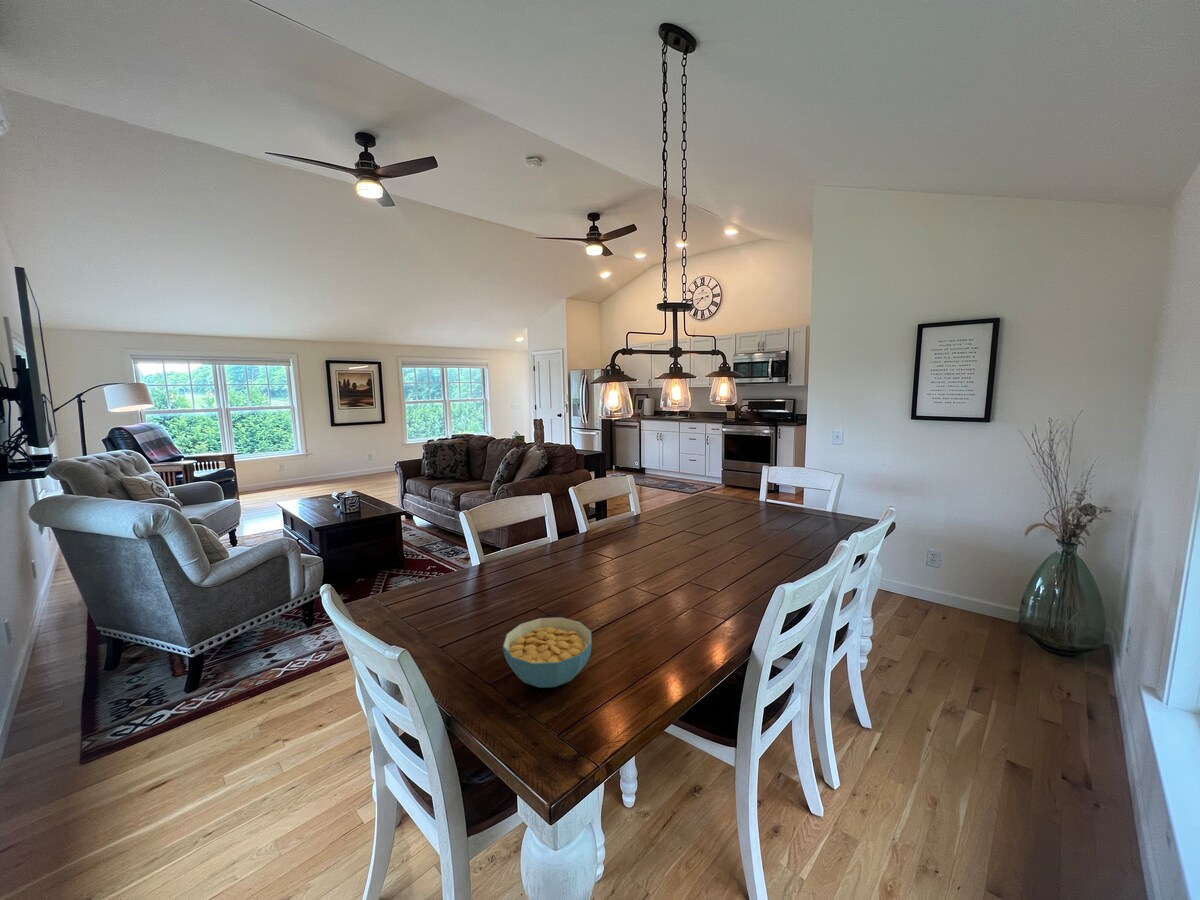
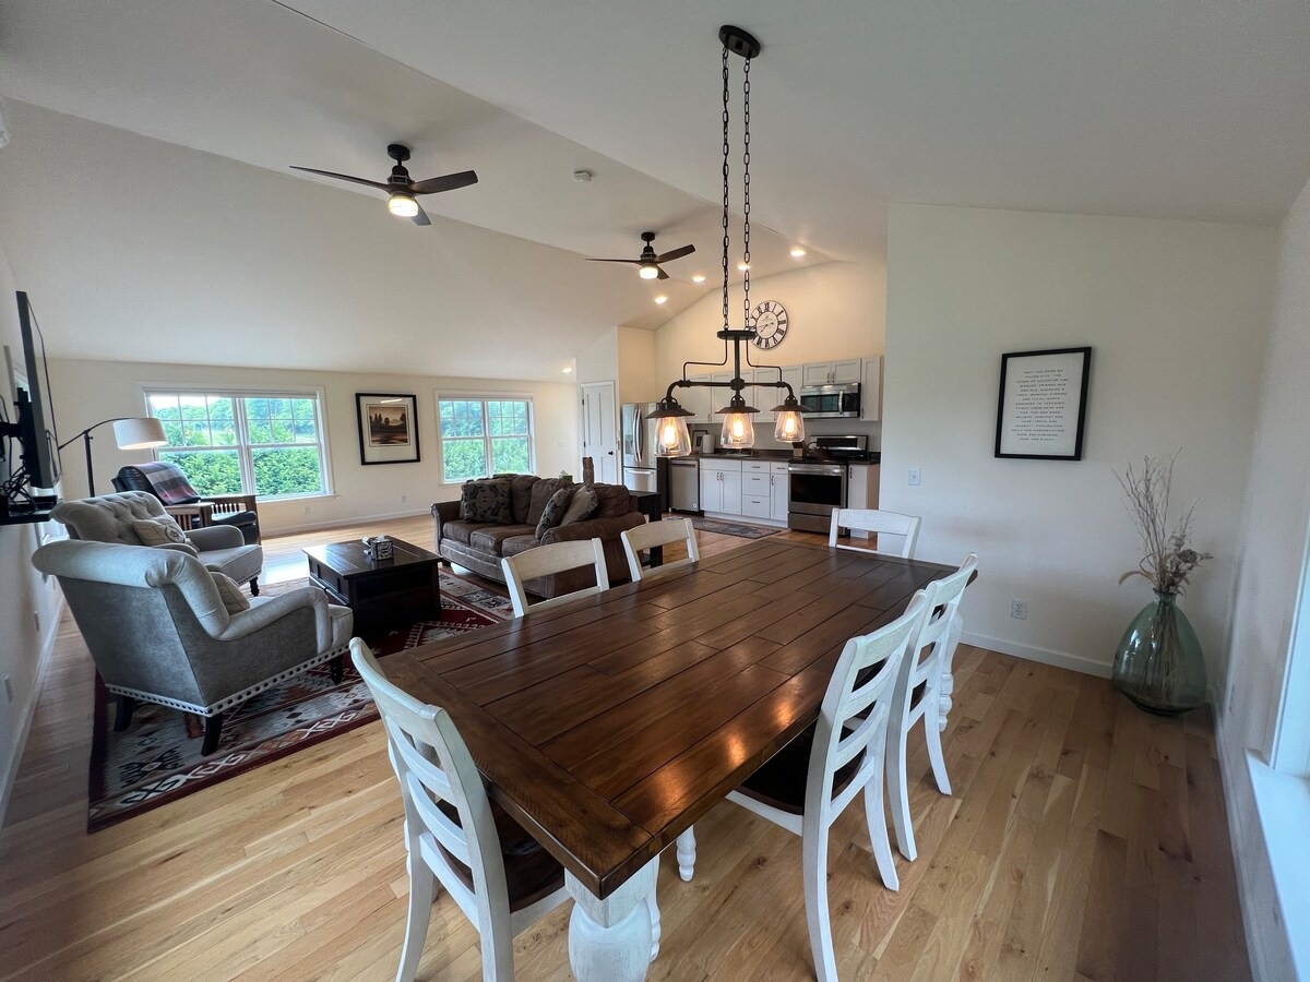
- cereal bowl [502,616,593,689]
